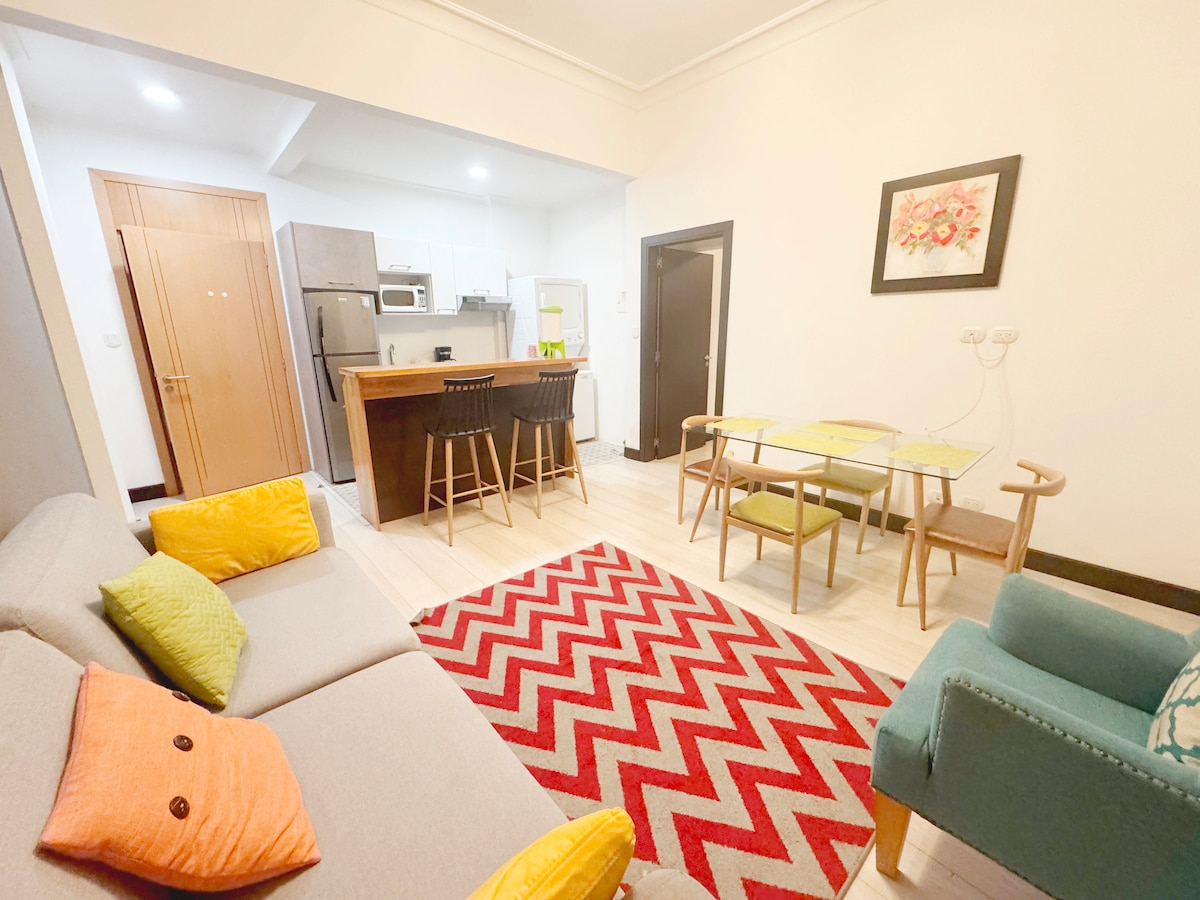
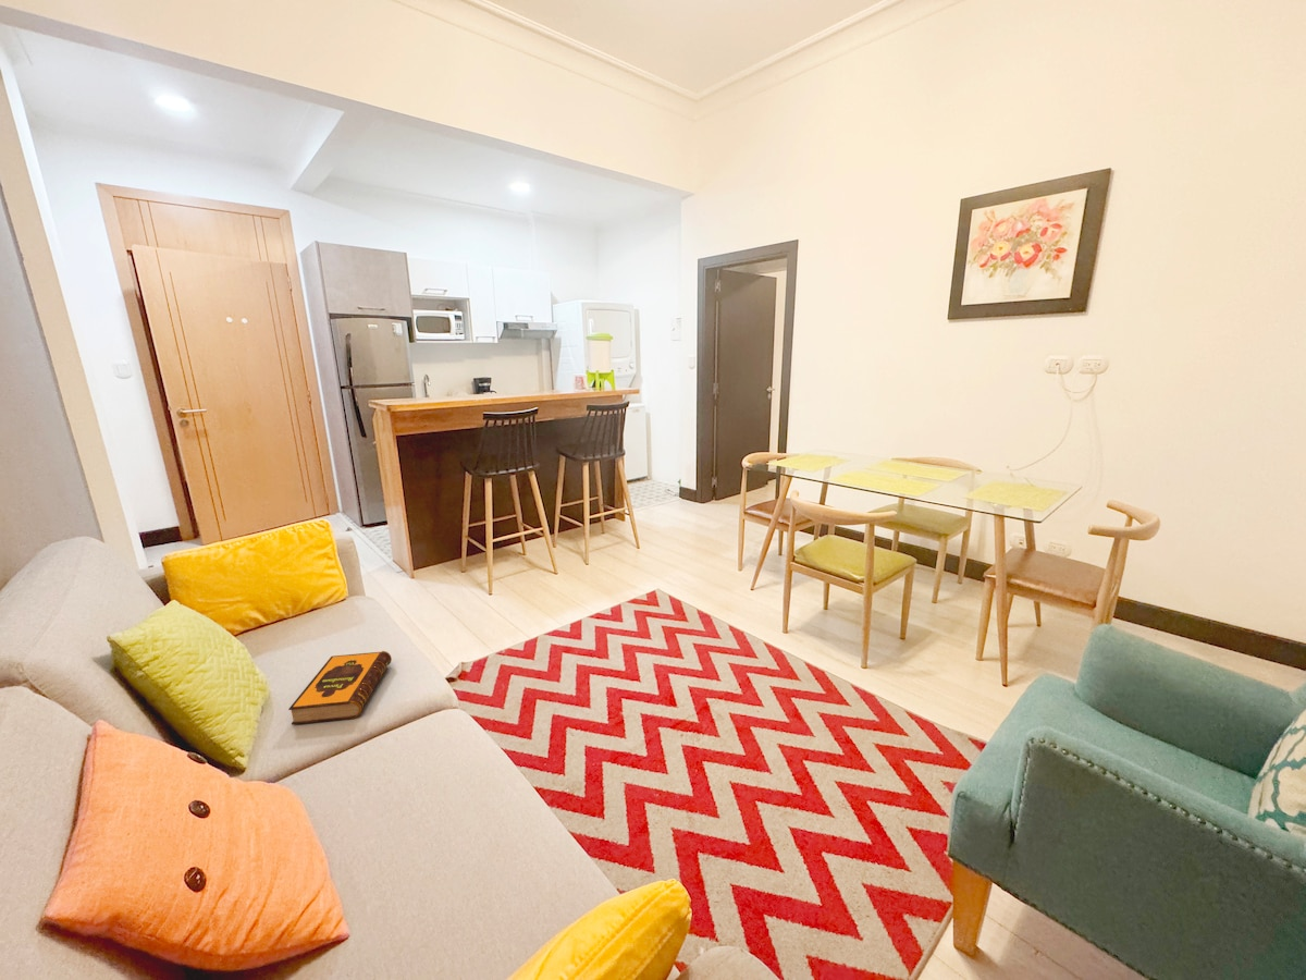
+ hardback book [287,650,393,725]
